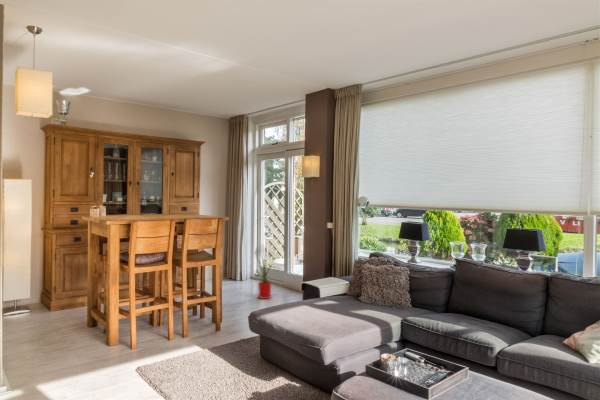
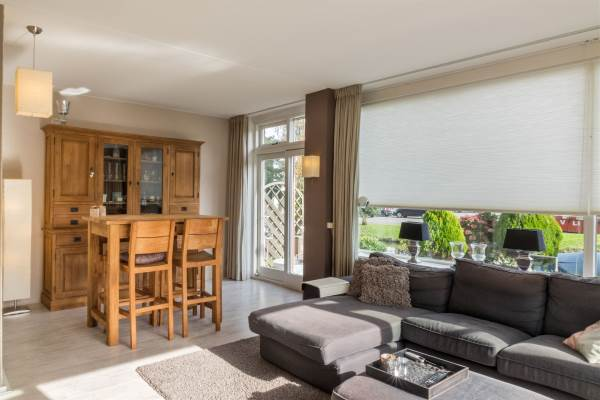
- house plant [246,247,279,300]
